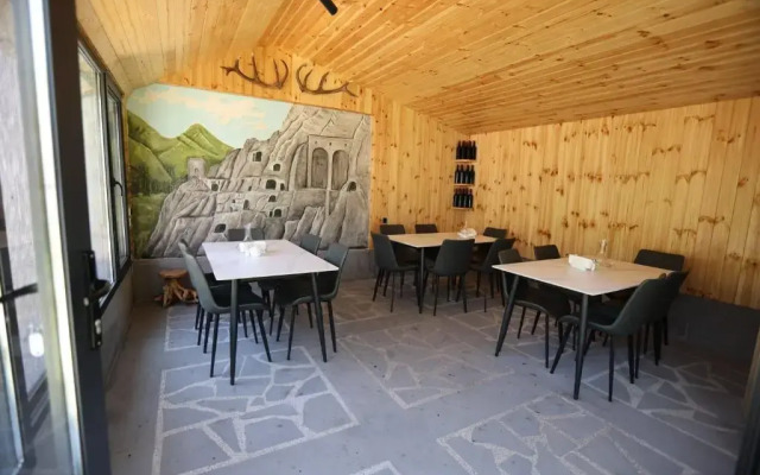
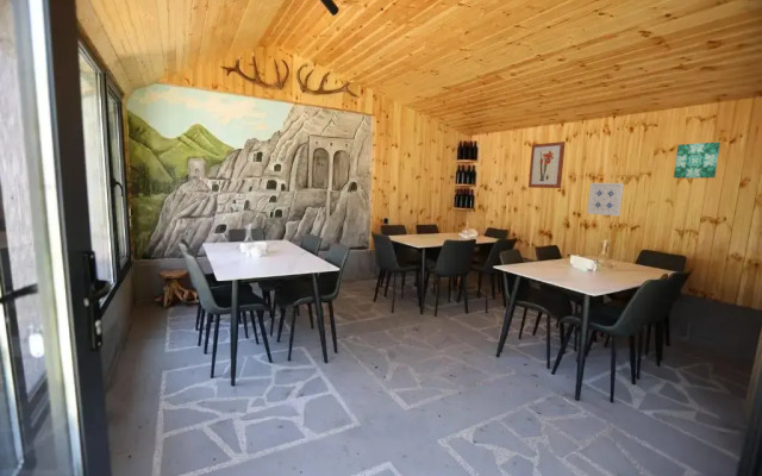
+ wall art [527,140,567,189]
+ wall art [673,140,722,180]
+ wall art [586,182,625,218]
